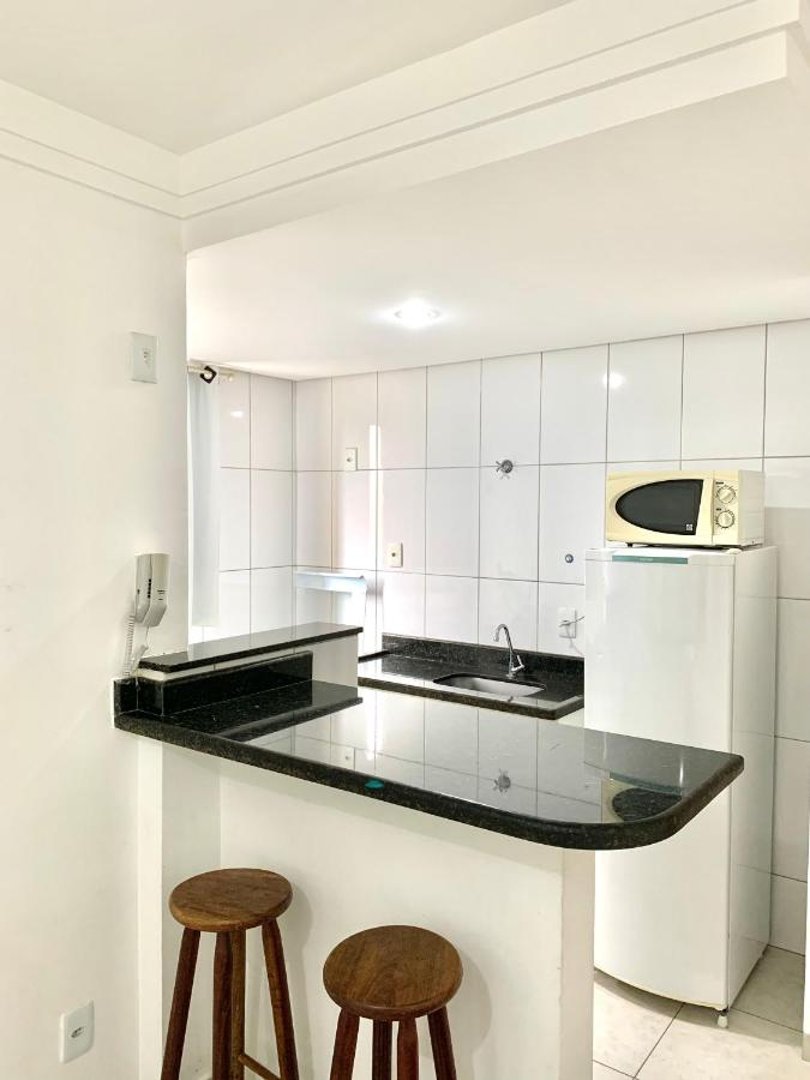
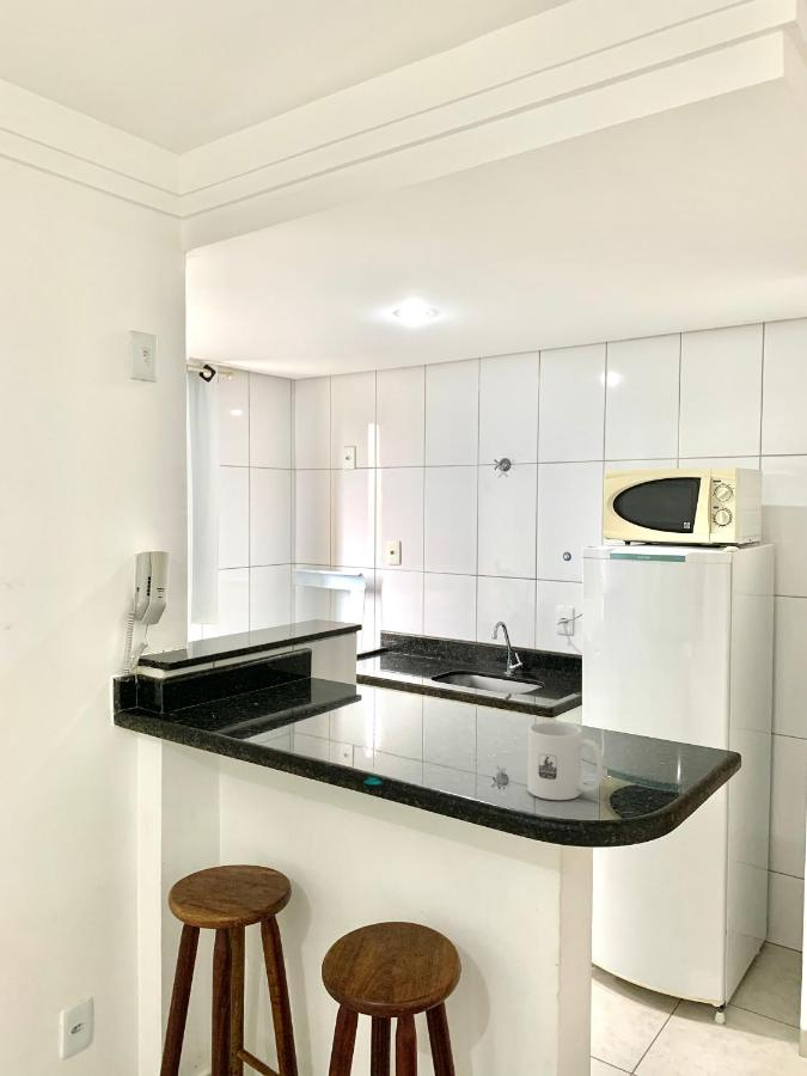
+ mug [526,721,604,801]
